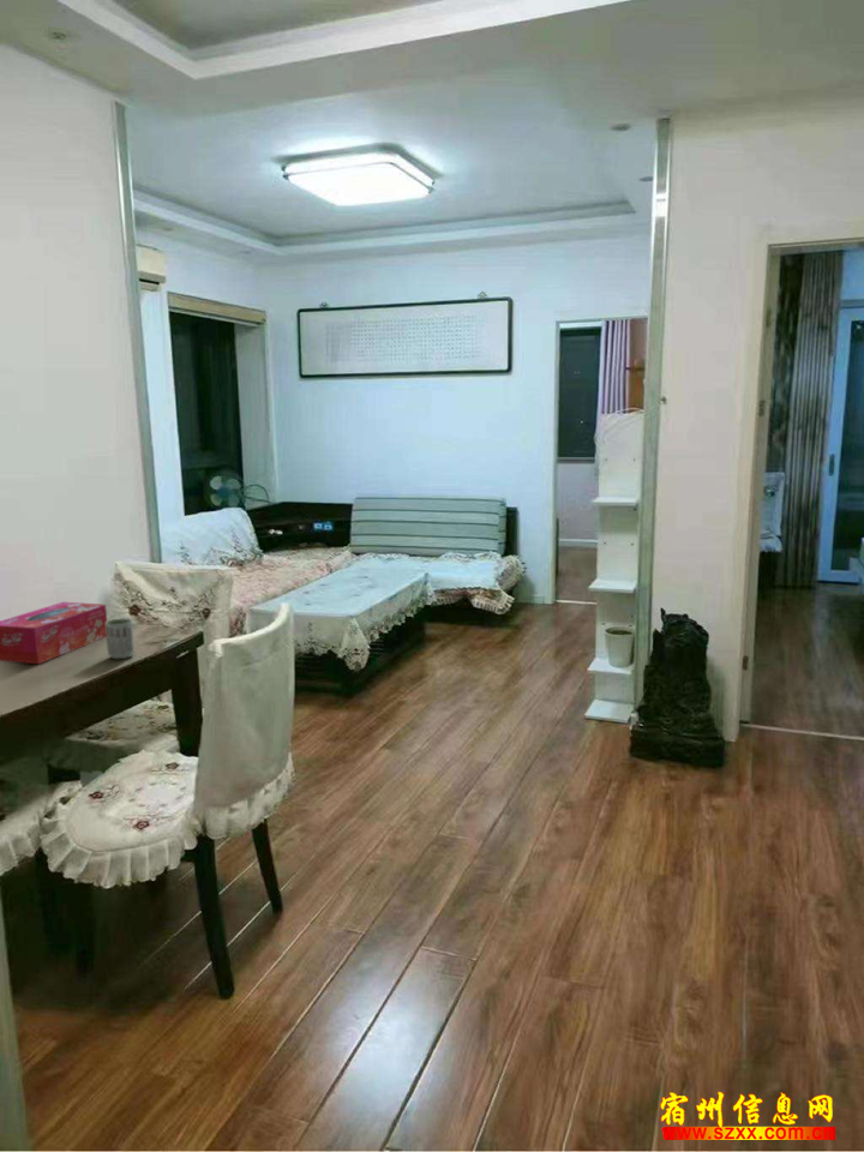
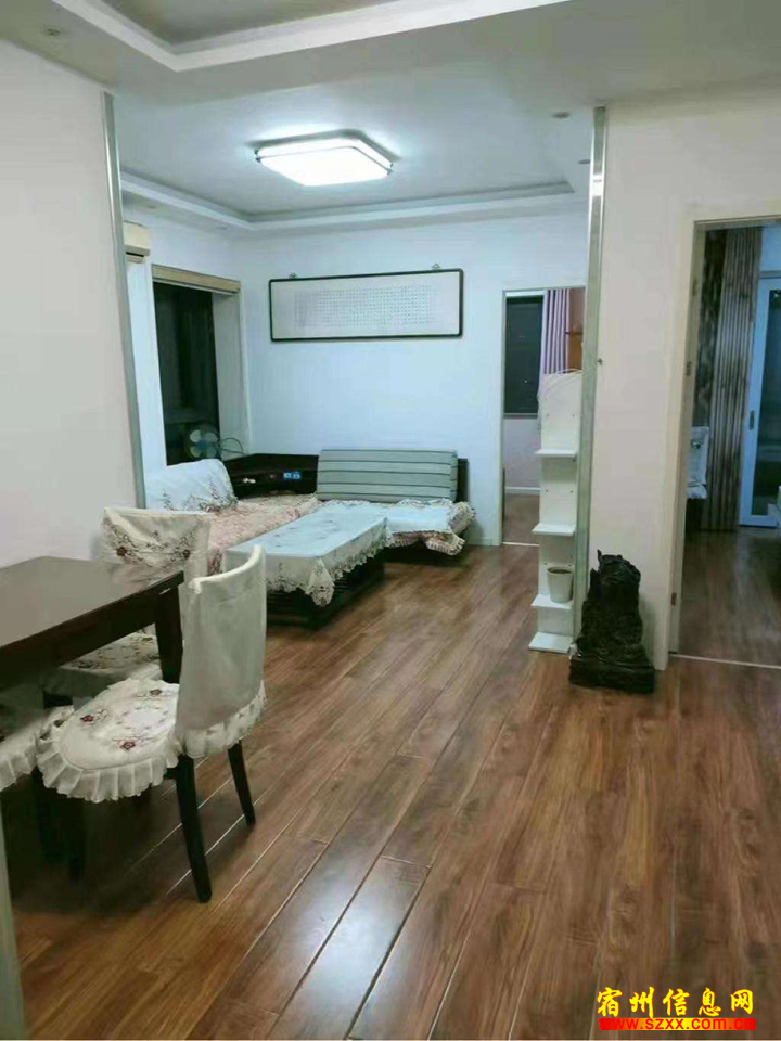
- cup [106,617,136,660]
- tissue box [0,601,108,665]
